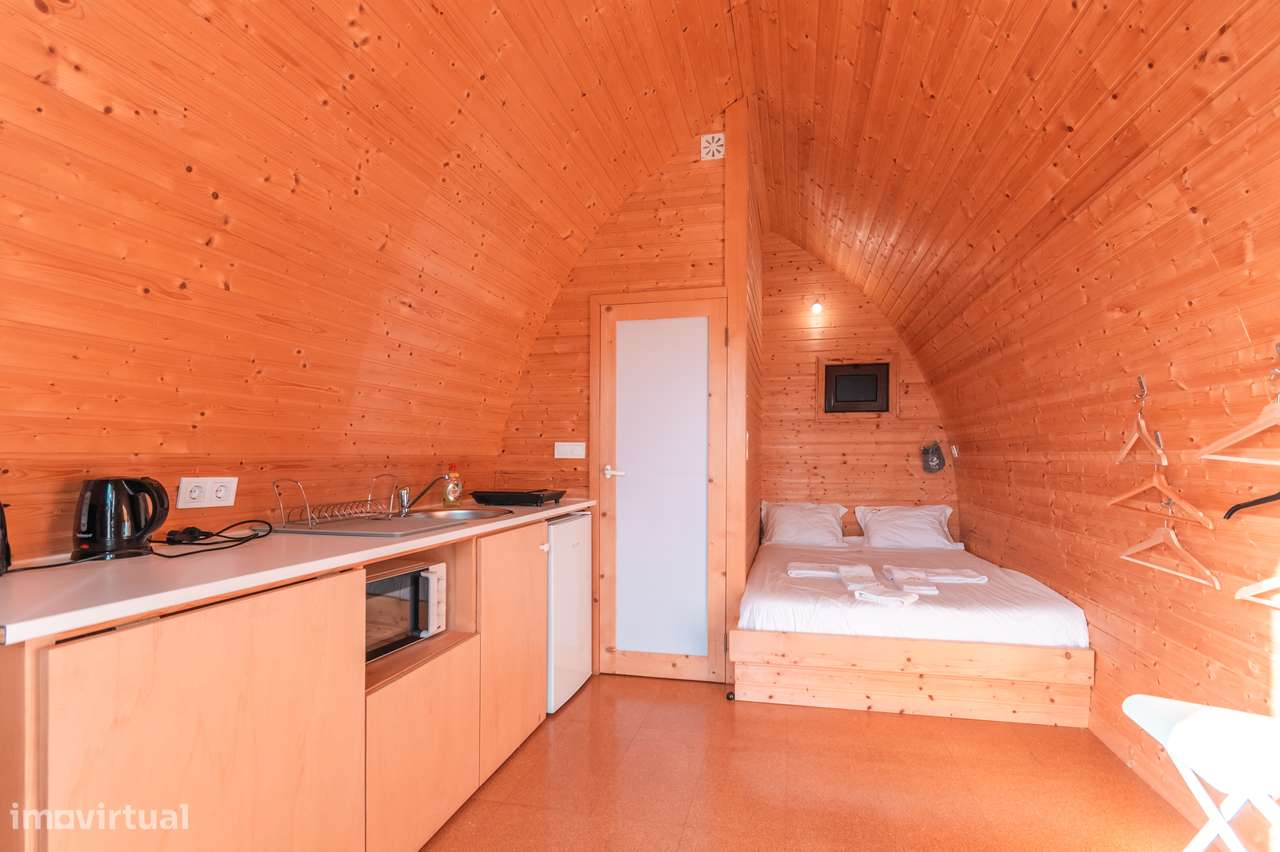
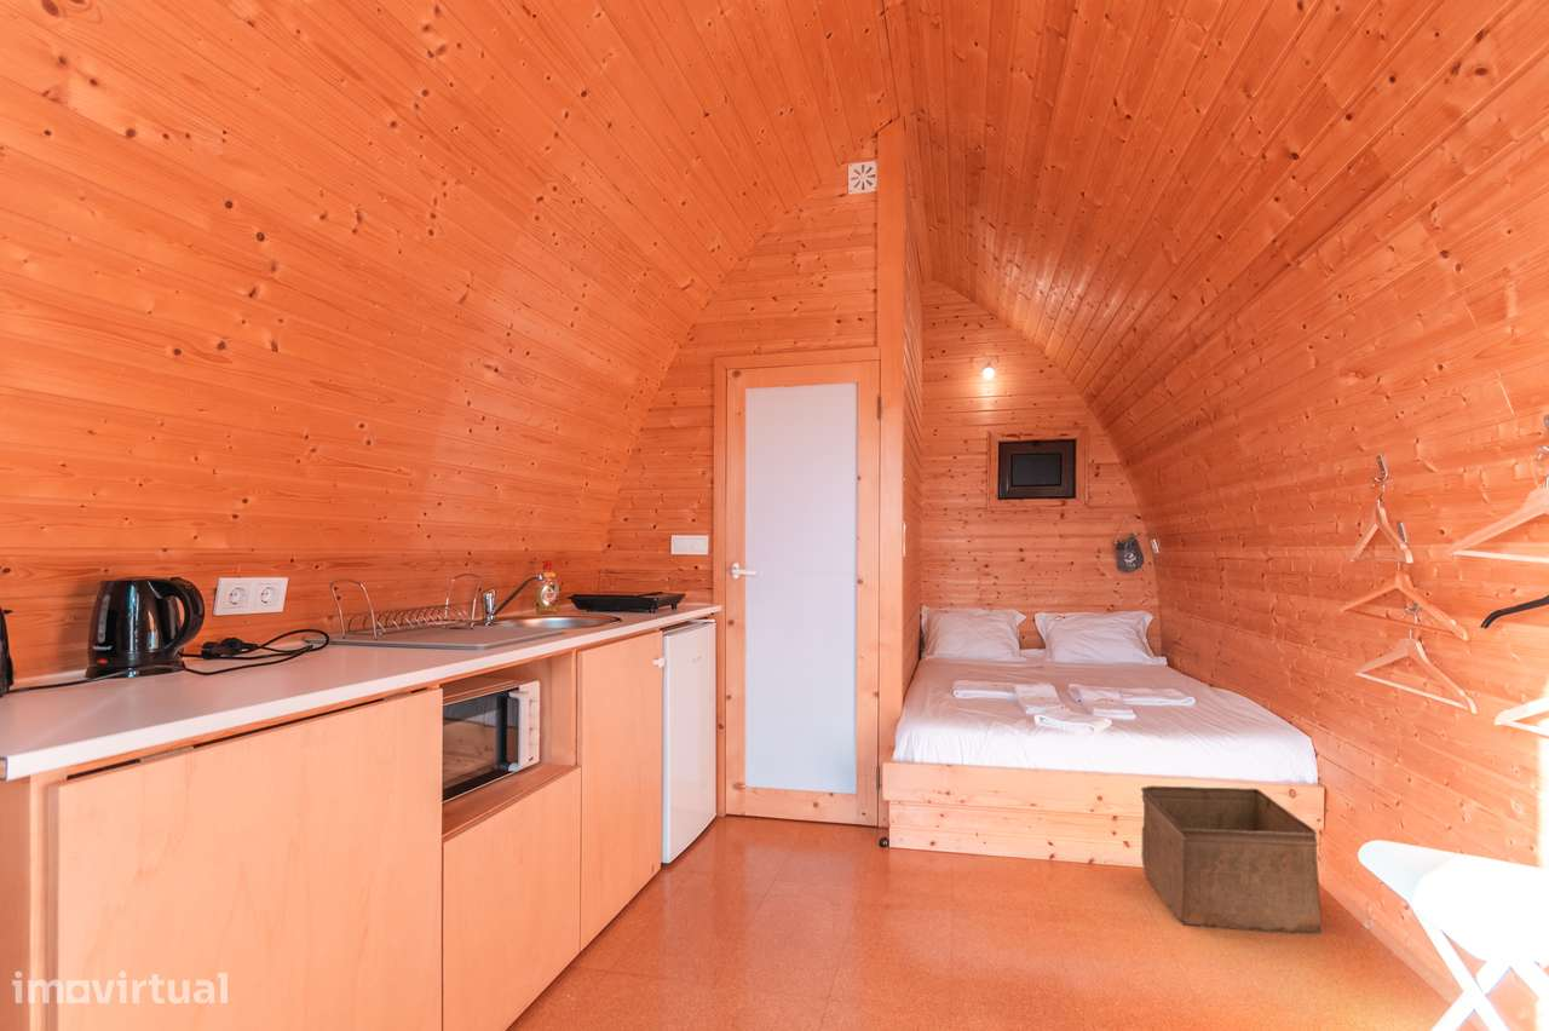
+ storage bin [1140,785,1323,935]
